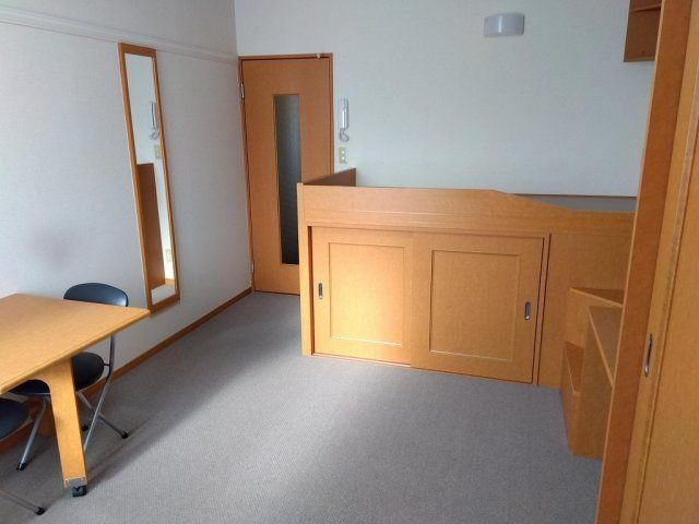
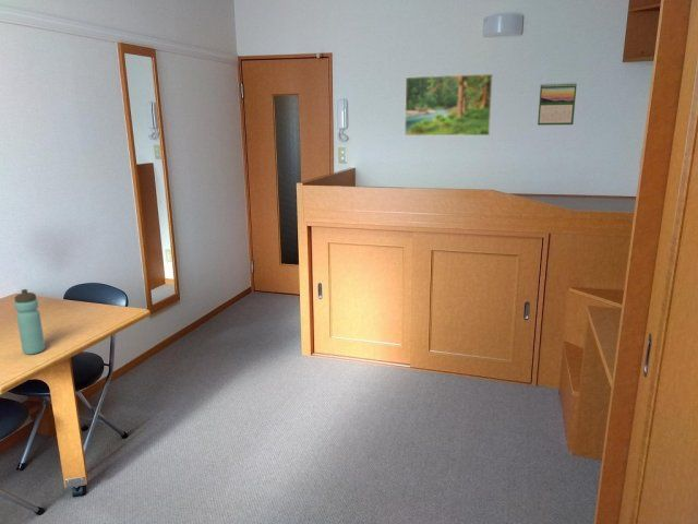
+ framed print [404,73,494,136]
+ water bottle [13,288,46,356]
+ calendar [537,82,578,127]
